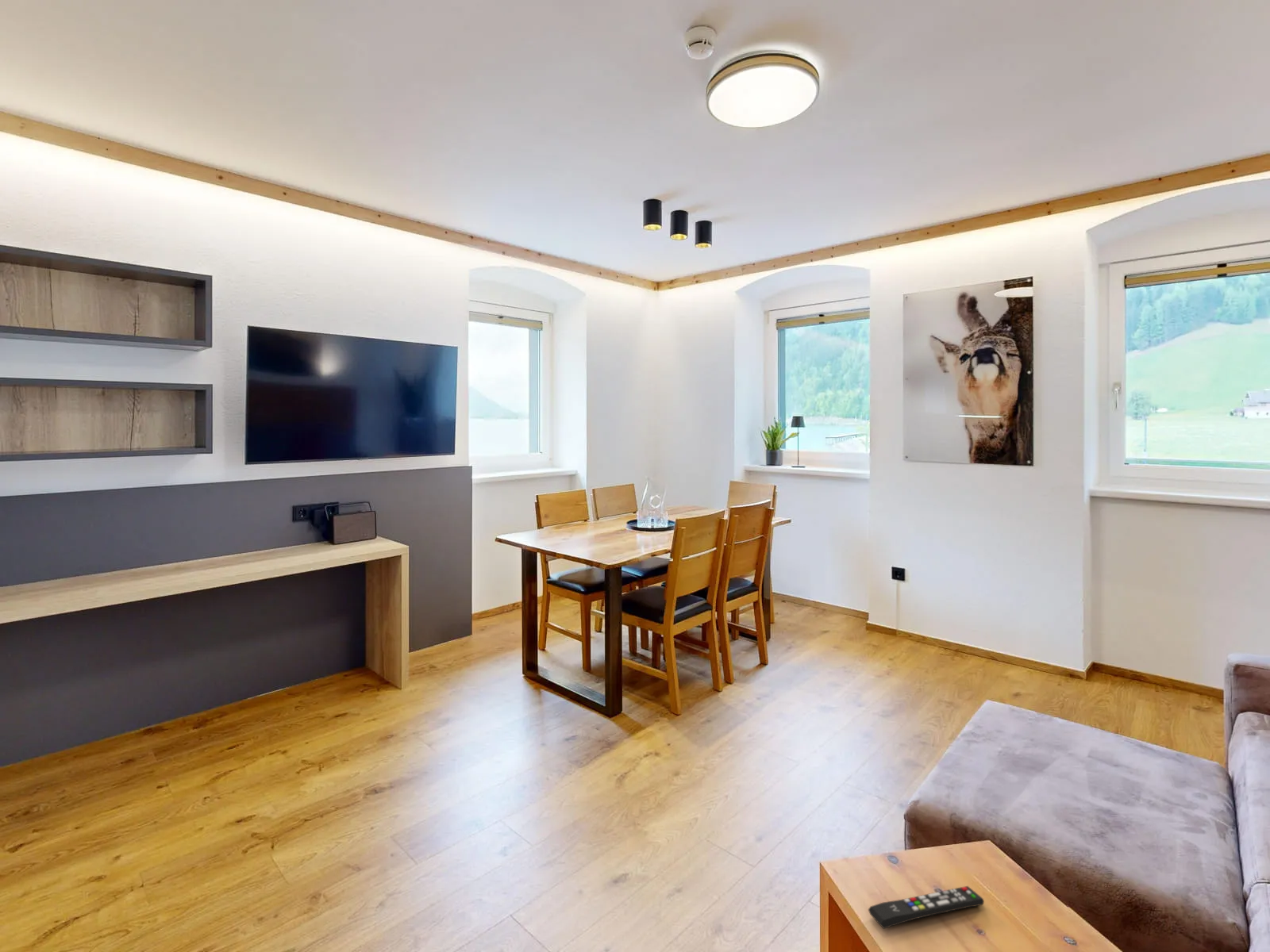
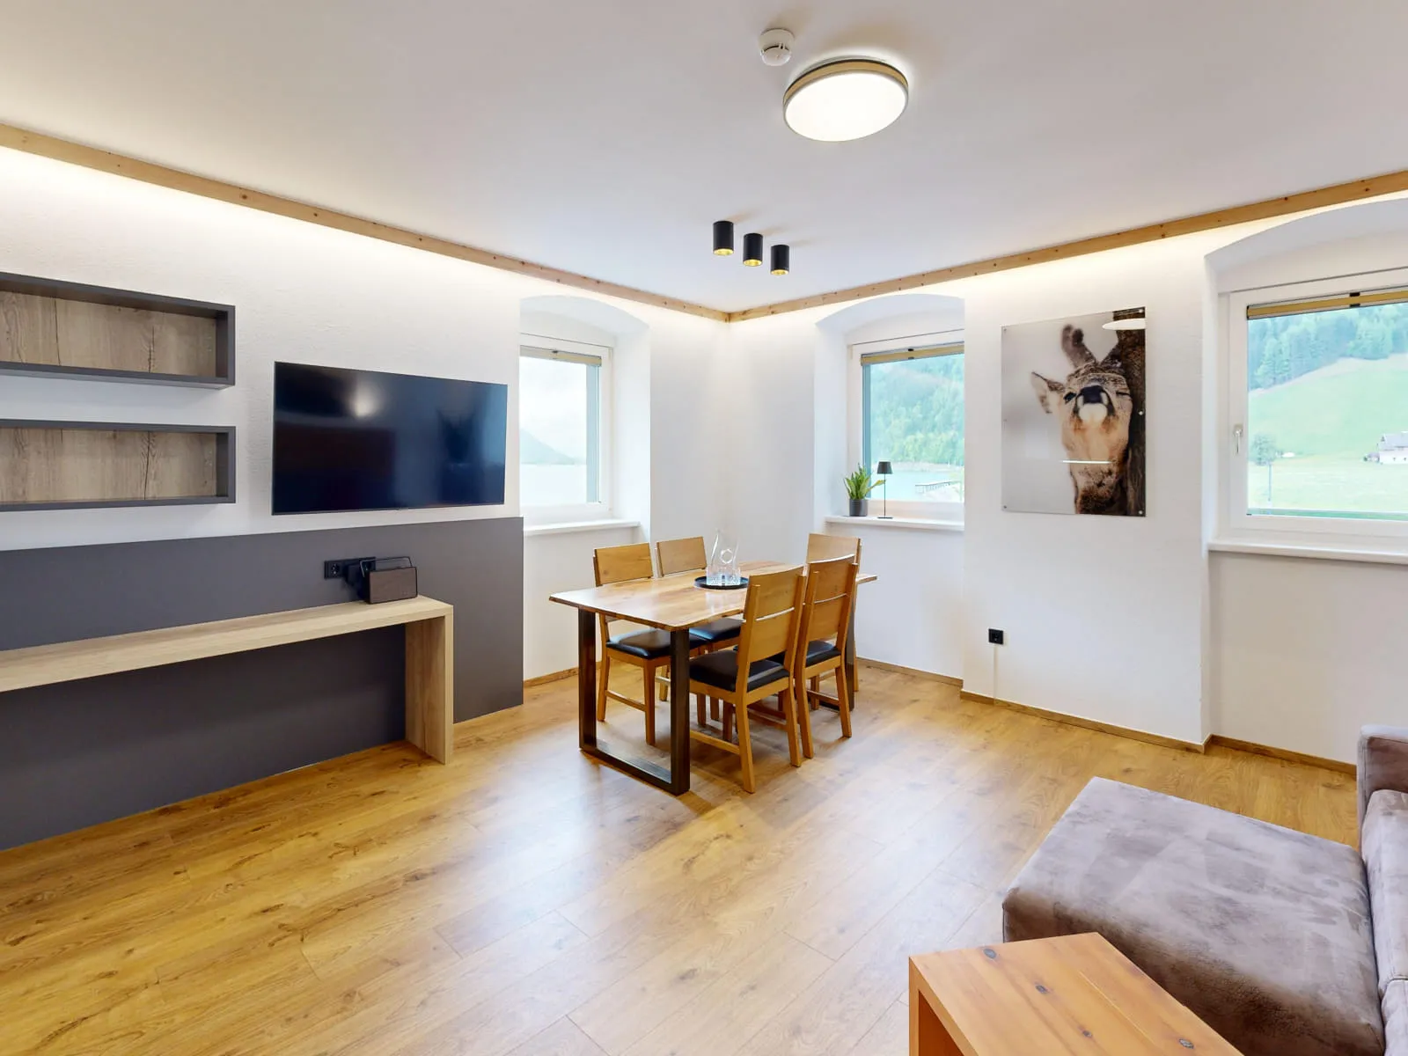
- remote control [868,885,985,930]
